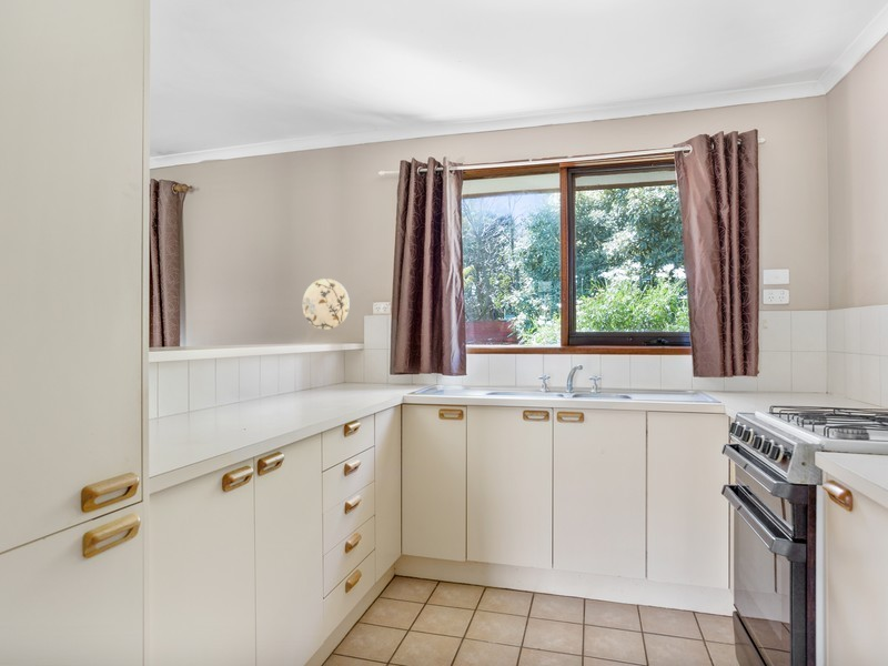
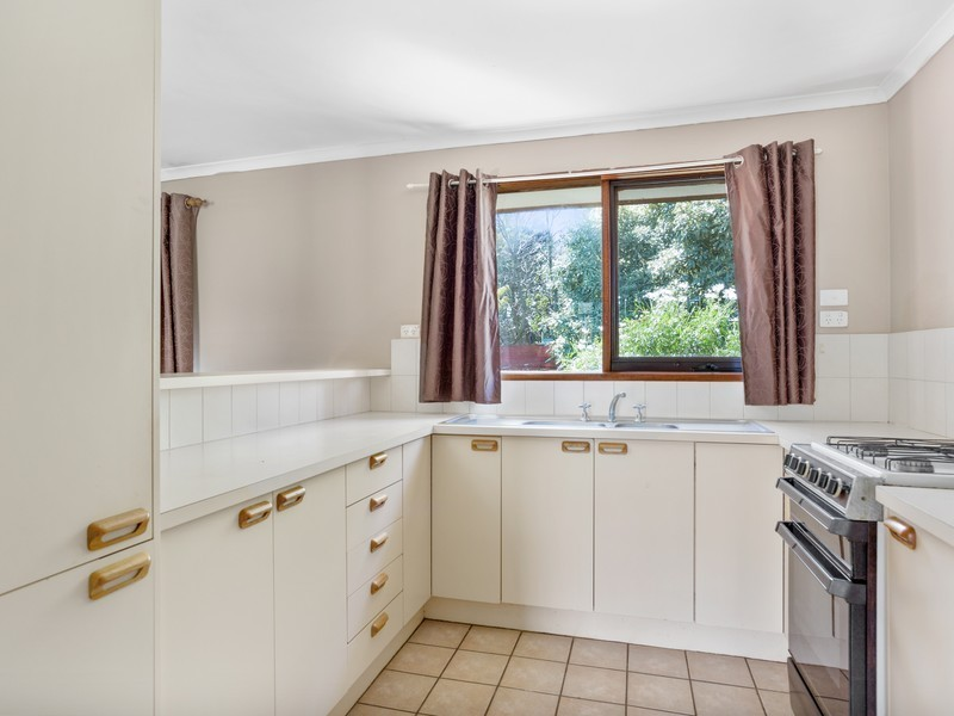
- decorative plate [301,278,351,331]
